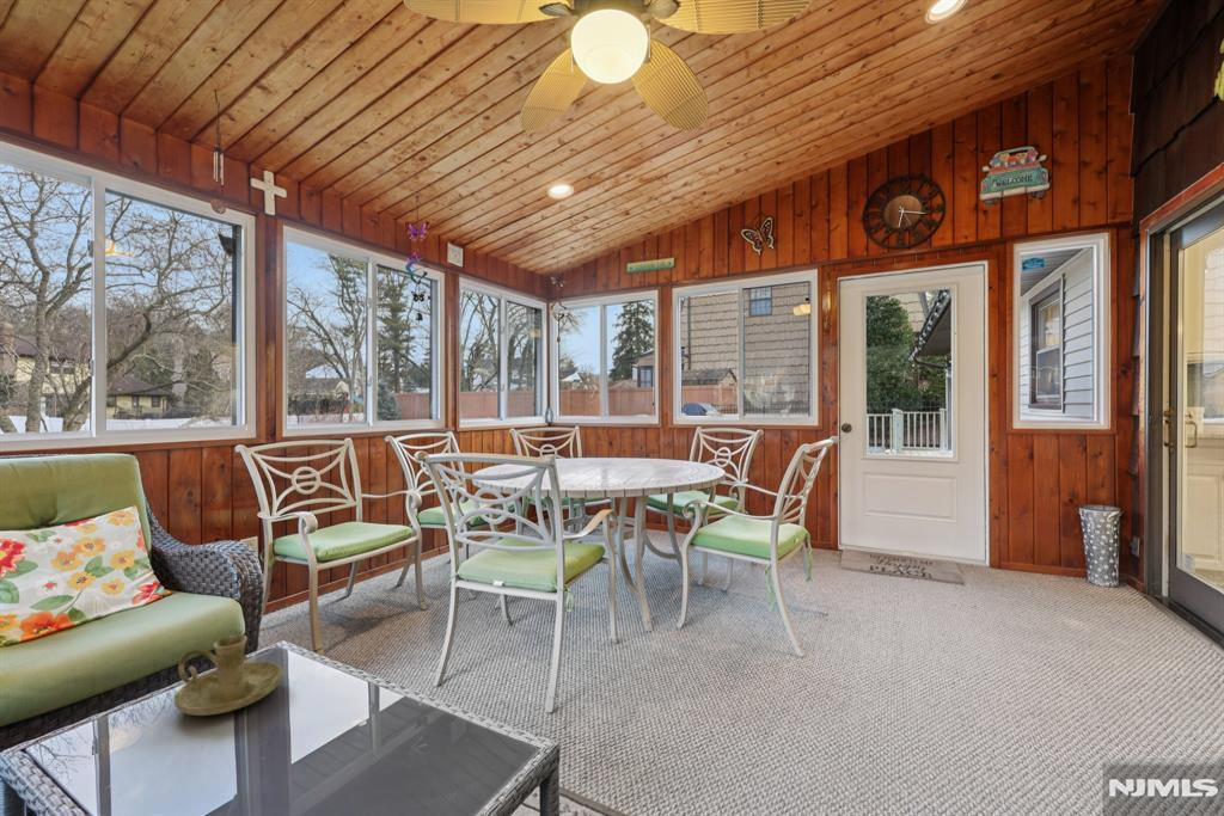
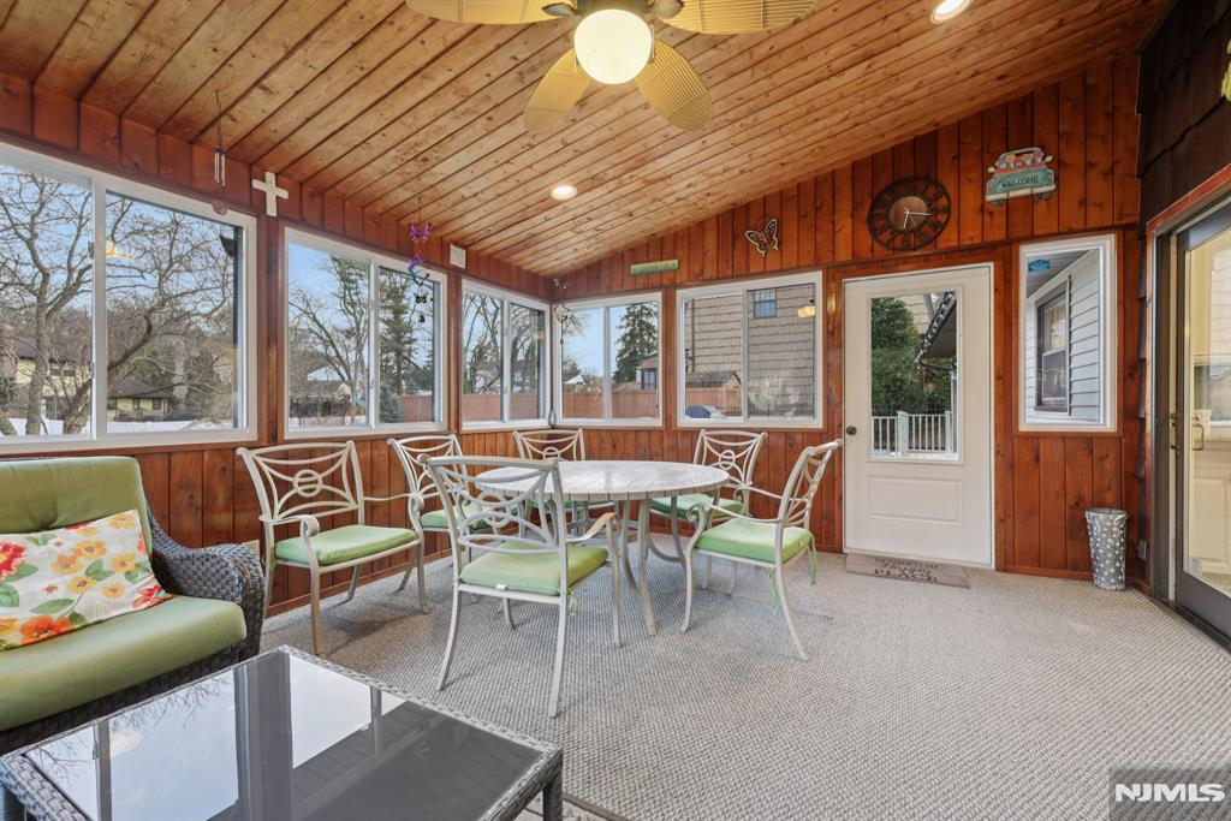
- candle holder [172,634,284,717]
